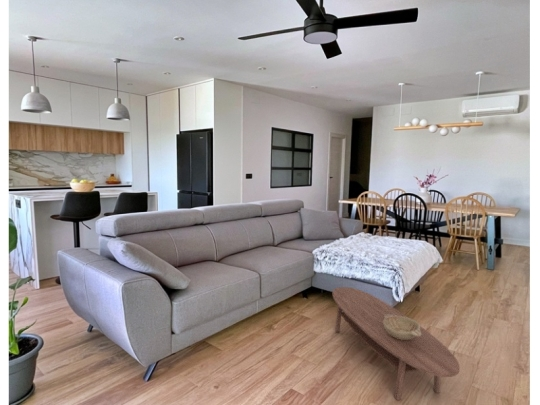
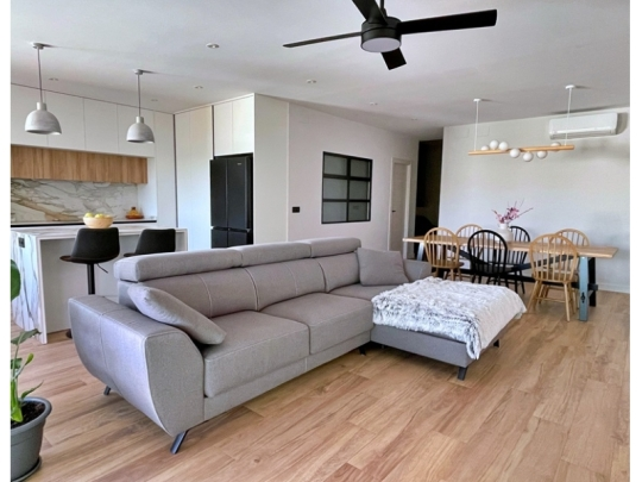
- decorative bowl [383,315,421,340]
- coffee table [332,286,461,401]
